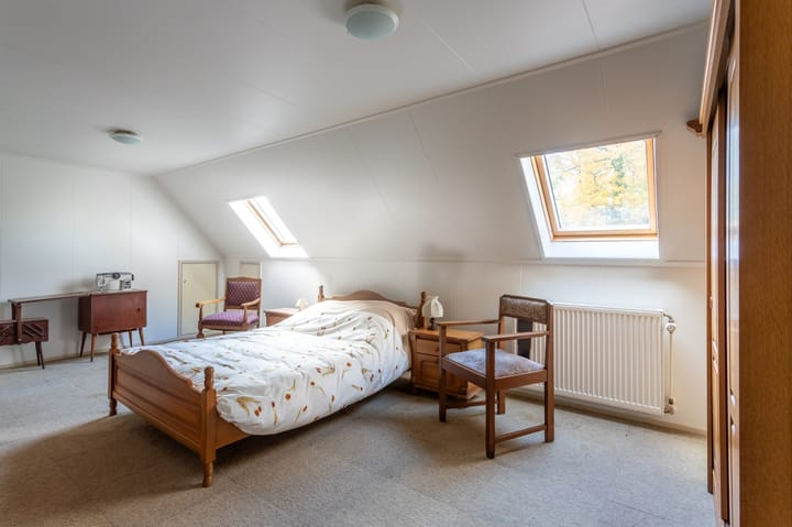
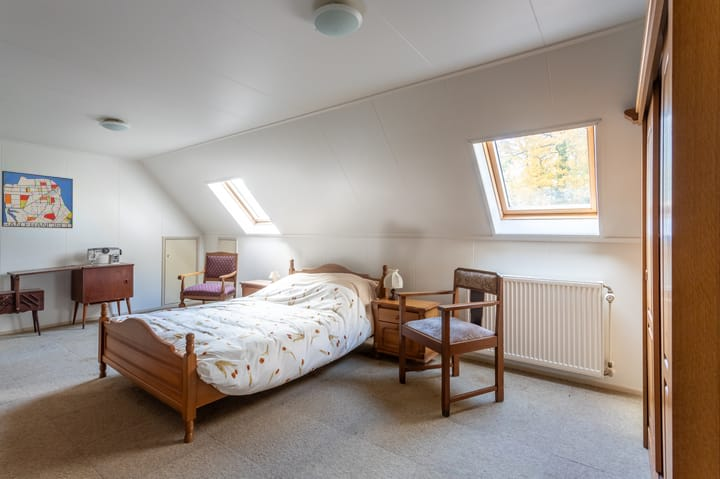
+ wall art [1,170,74,229]
